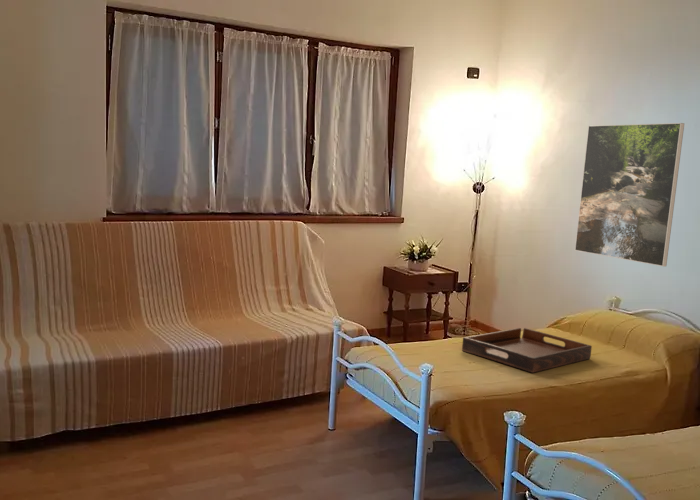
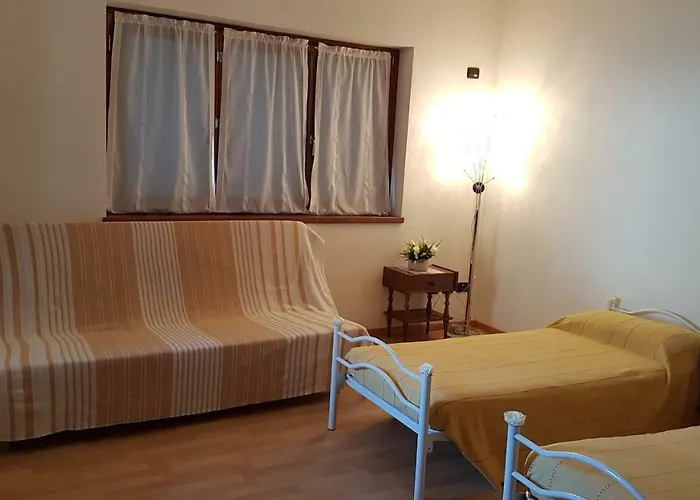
- serving tray [461,327,593,374]
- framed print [574,122,685,267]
